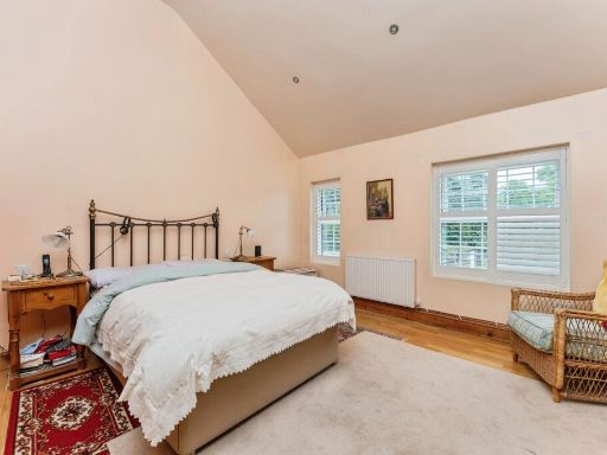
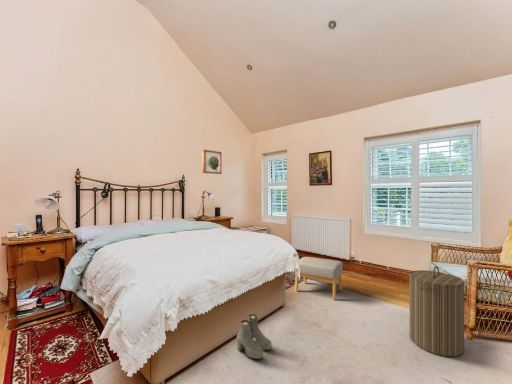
+ wall art [201,149,223,175]
+ footstool [294,256,344,301]
+ laundry hamper [408,265,466,357]
+ boots [236,313,273,360]
